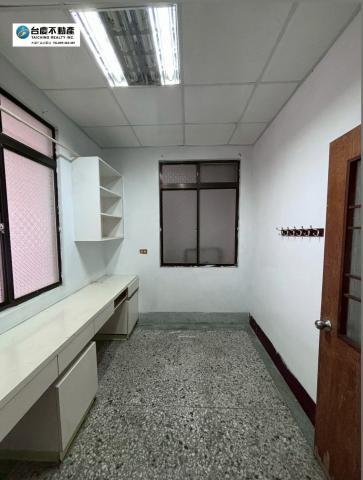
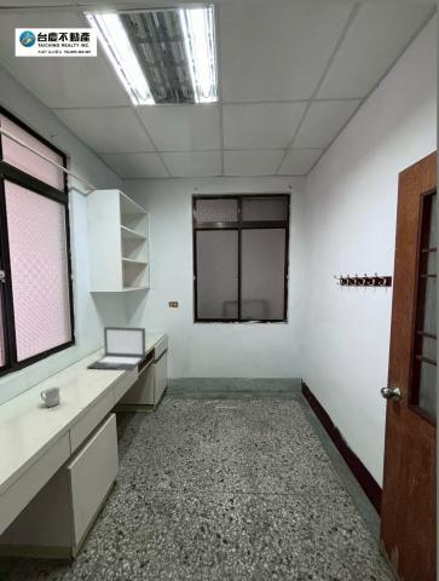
+ laptop [86,326,146,372]
+ mug [39,385,62,408]
